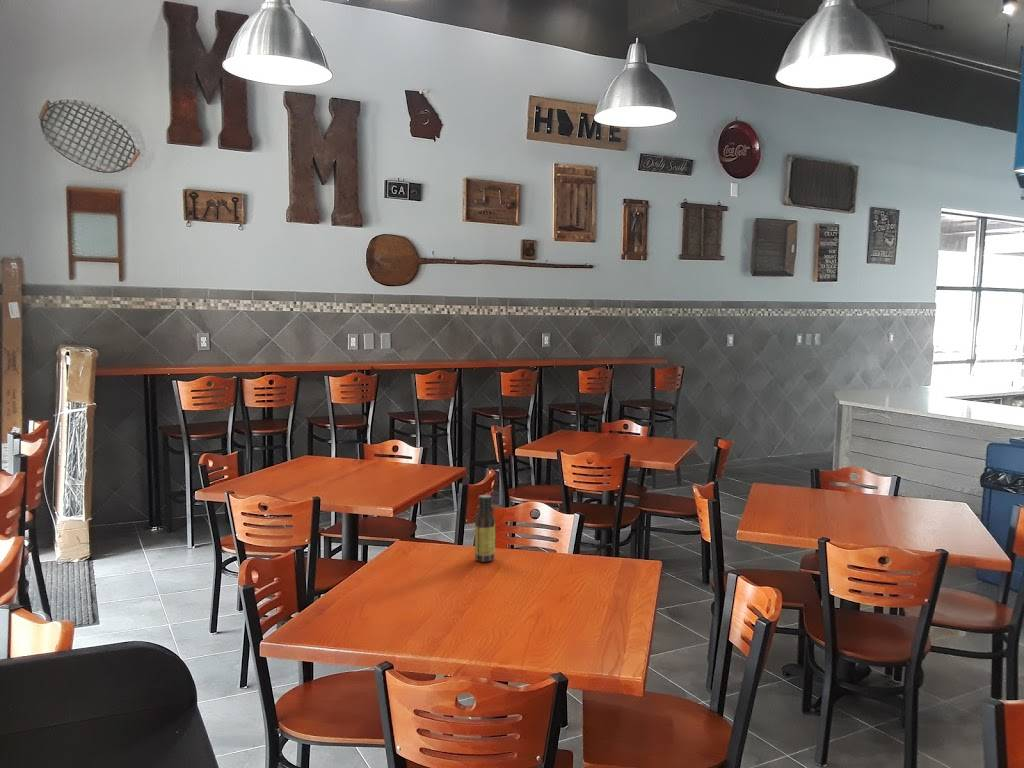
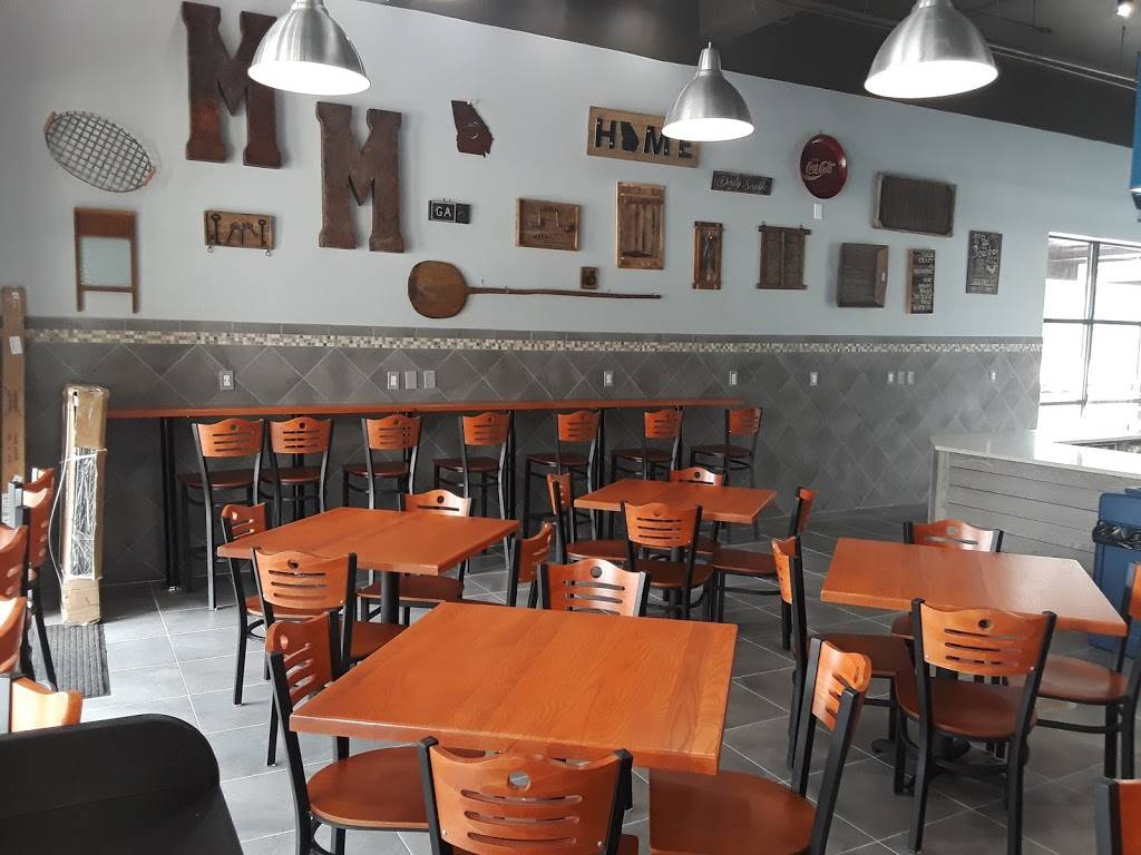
- sauce bottle [474,494,496,563]
